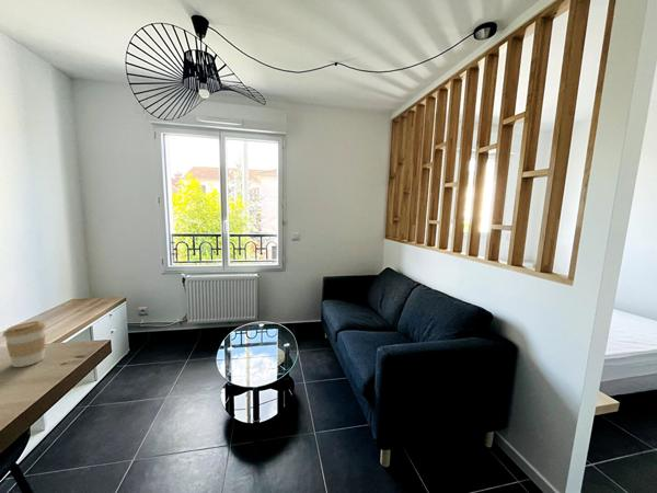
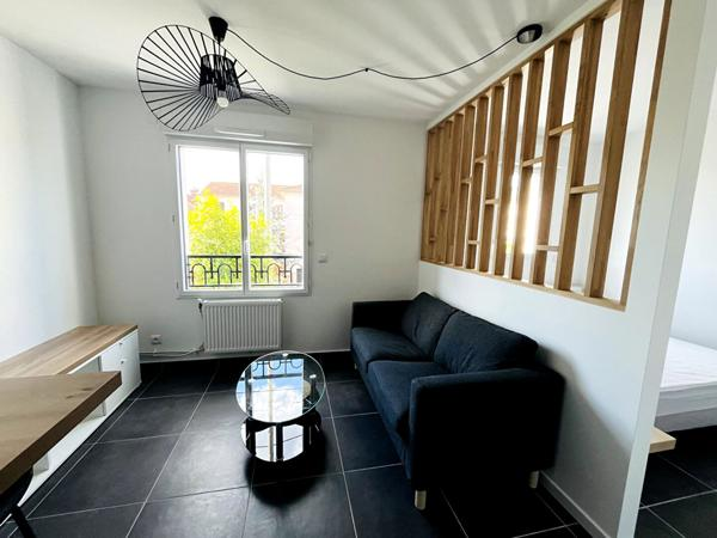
- coffee cup [2,320,47,368]
